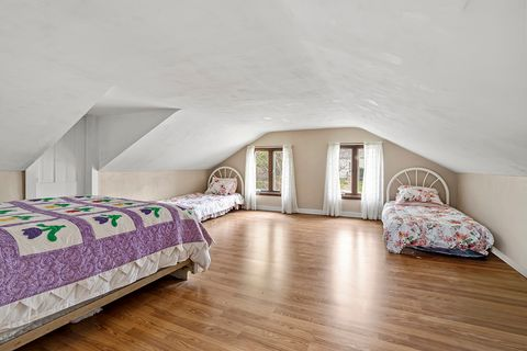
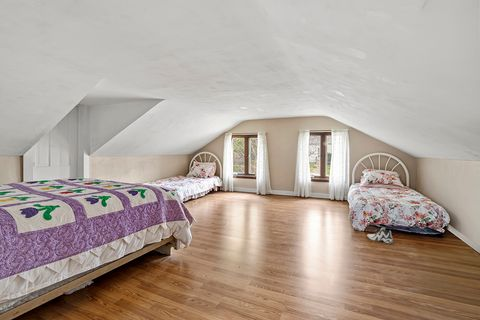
+ sneaker [366,226,394,244]
